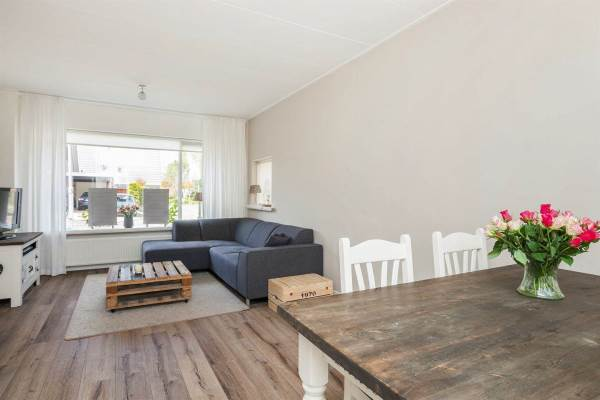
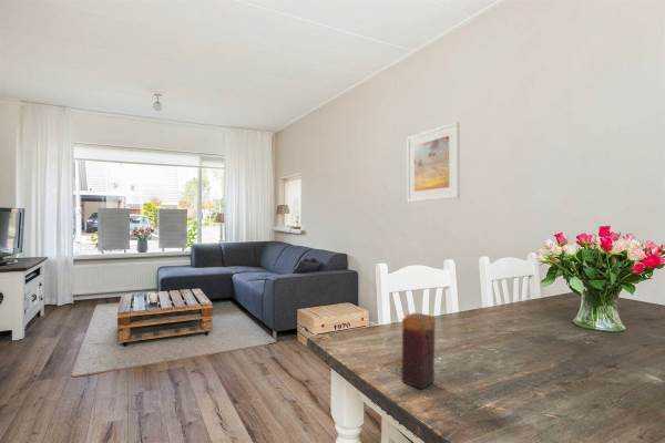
+ candle [400,312,437,390]
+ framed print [406,121,461,203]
